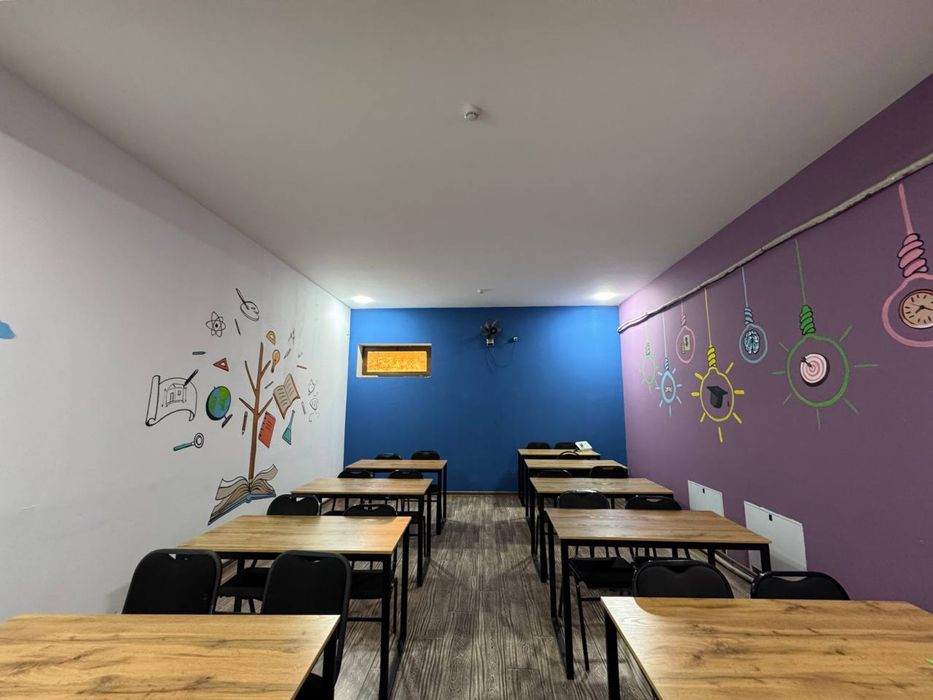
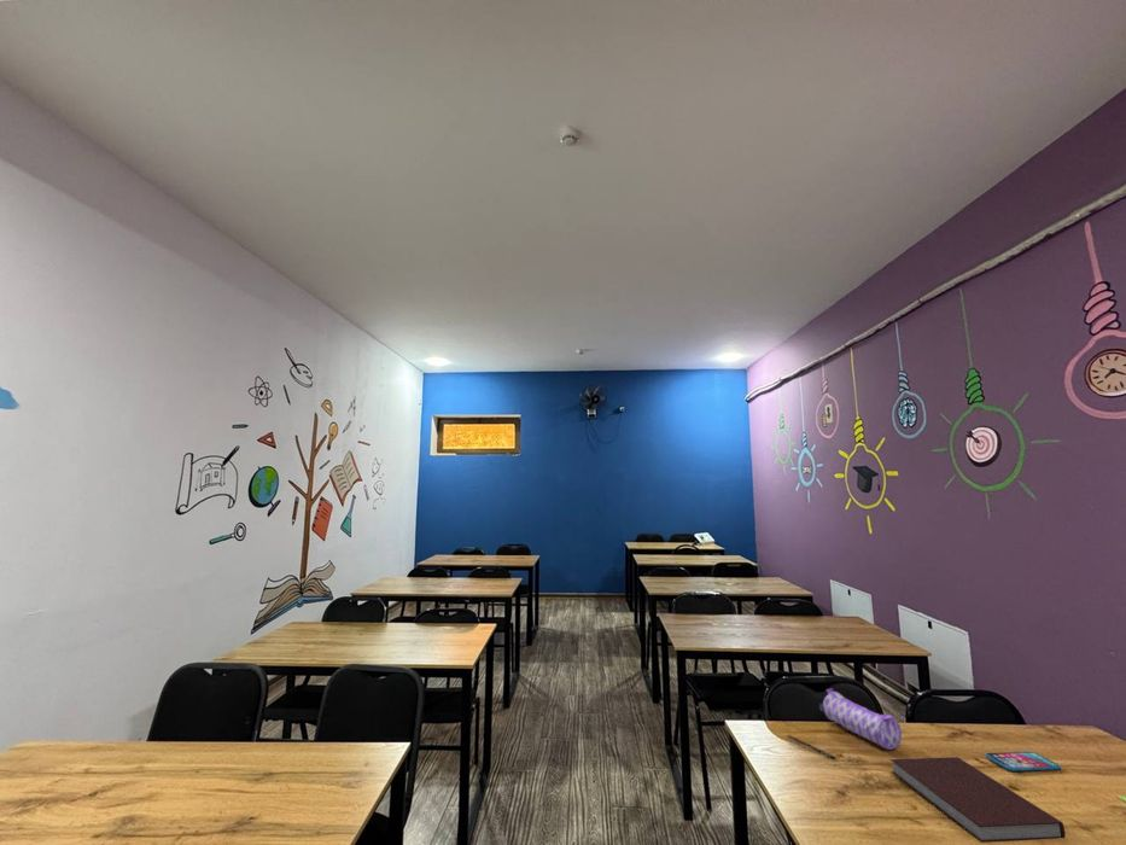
+ smartphone [985,751,1062,773]
+ pencil case [818,687,903,751]
+ pen [787,734,836,759]
+ notebook [889,756,1067,844]
